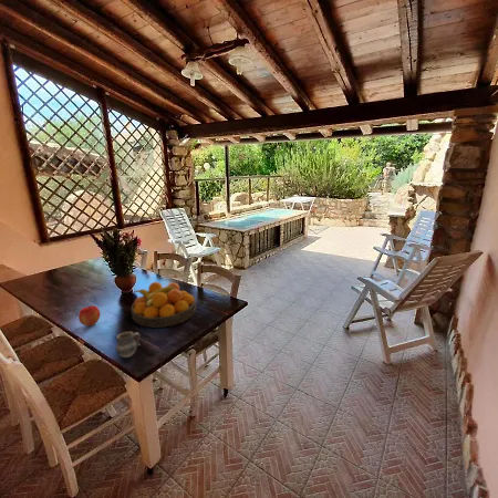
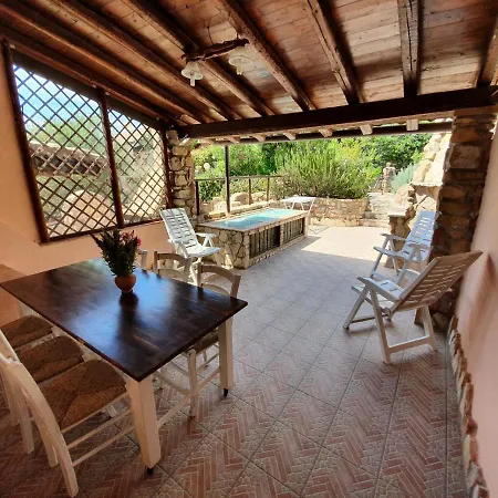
- fruit bowl [131,281,198,329]
- cup [115,331,142,359]
- apple [77,304,101,326]
